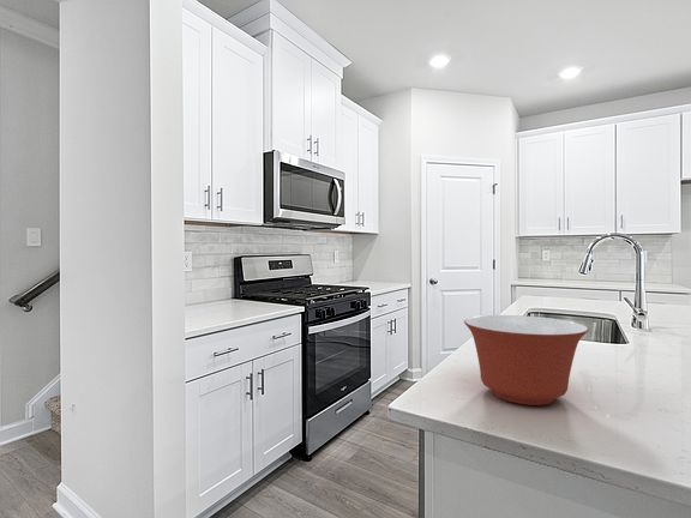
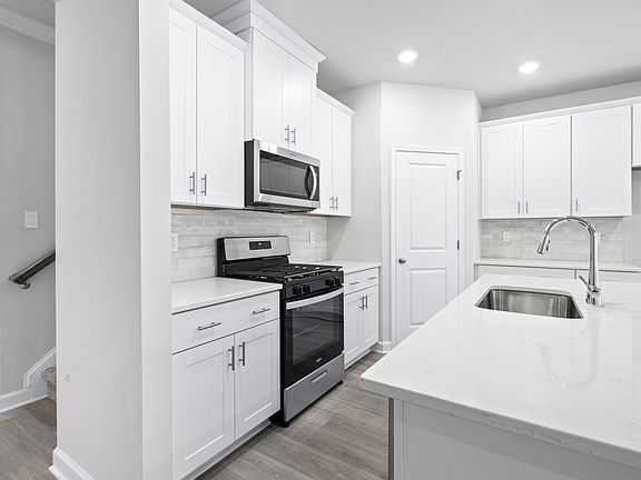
- mixing bowl [463,314,590,406]
